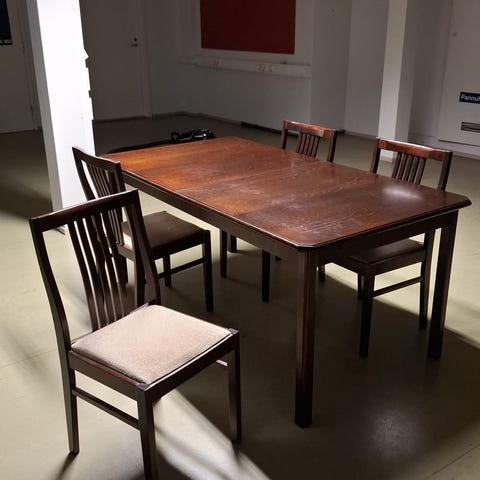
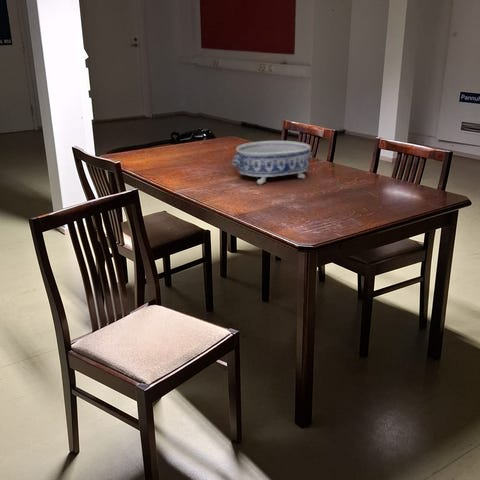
+ decorative bowl [232,140,313,185]
